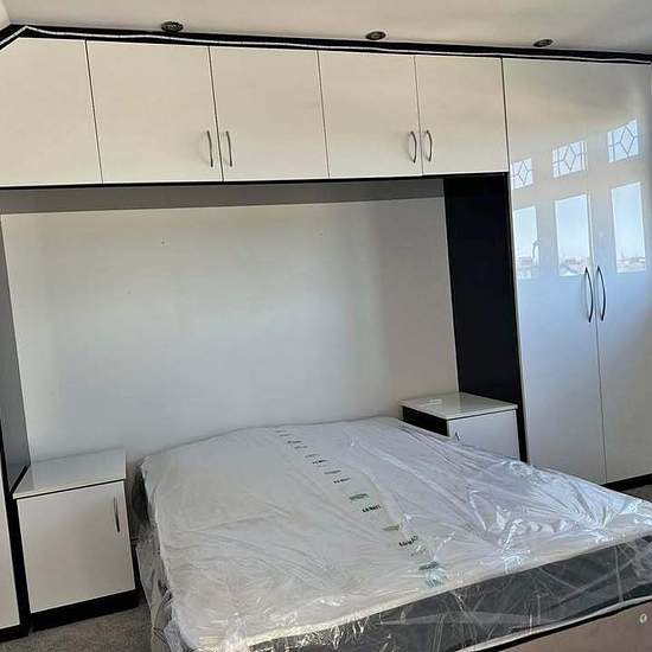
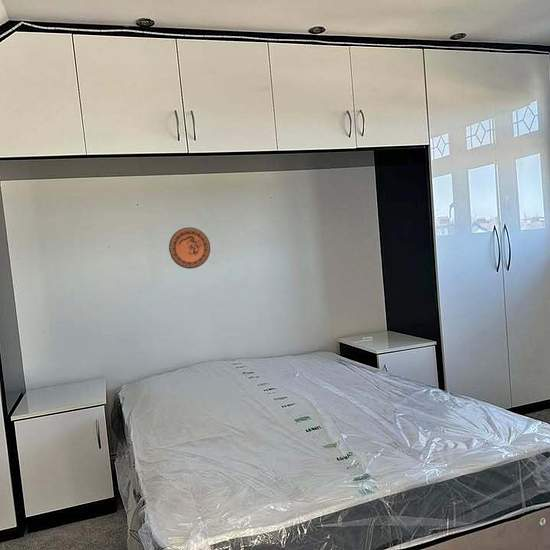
+ decorative plate [168,226,211,270]
